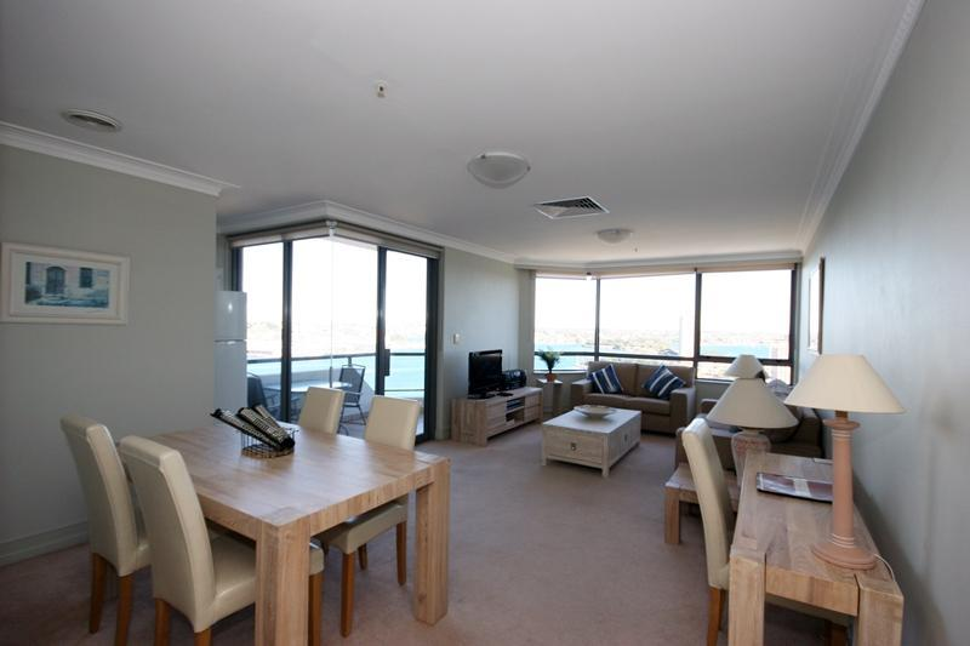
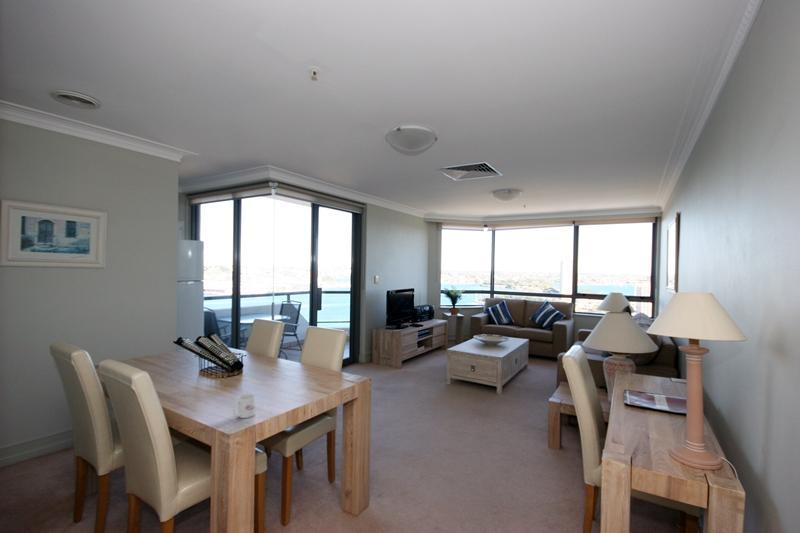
+ mug [232,393,256,419]
